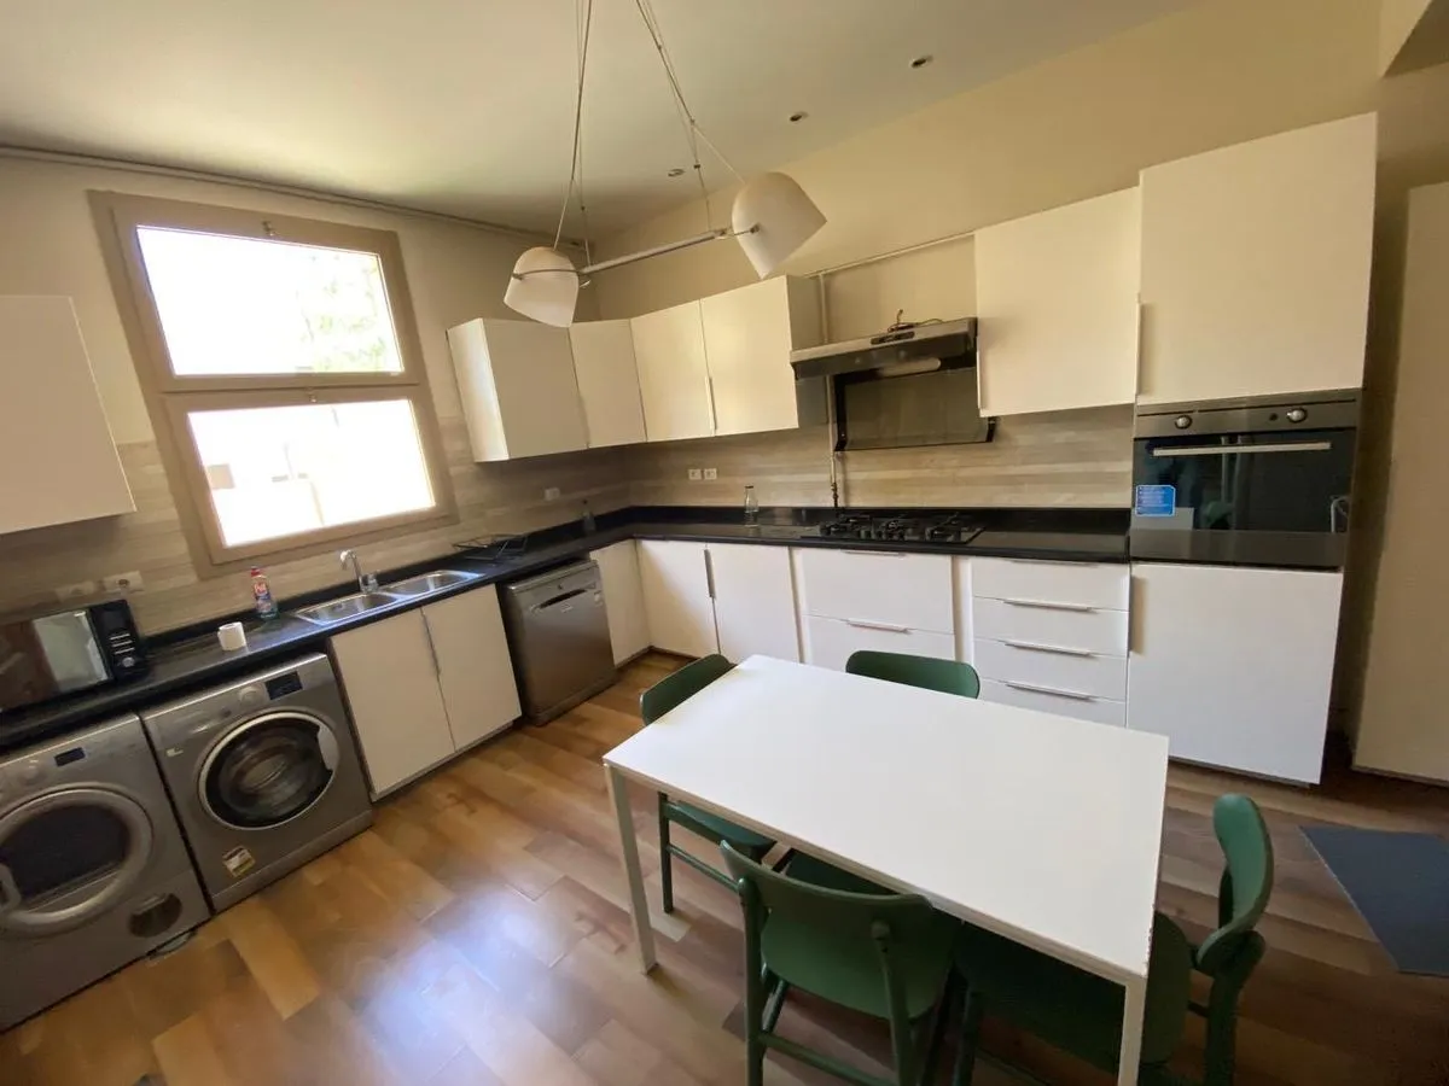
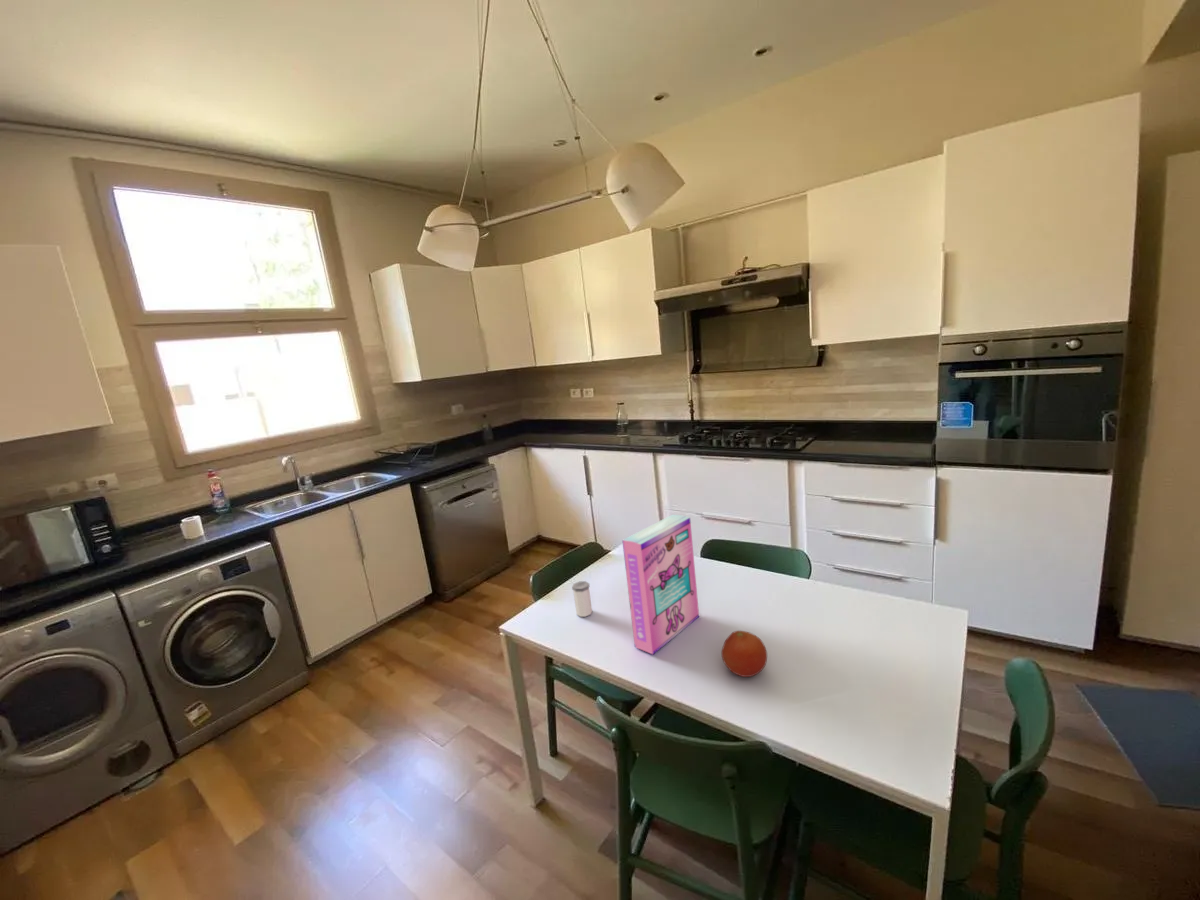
+ cereal box [621,514,700,655]
+ salt shaker [571,580,593,618]
+ fruit [721,630,768,678]
